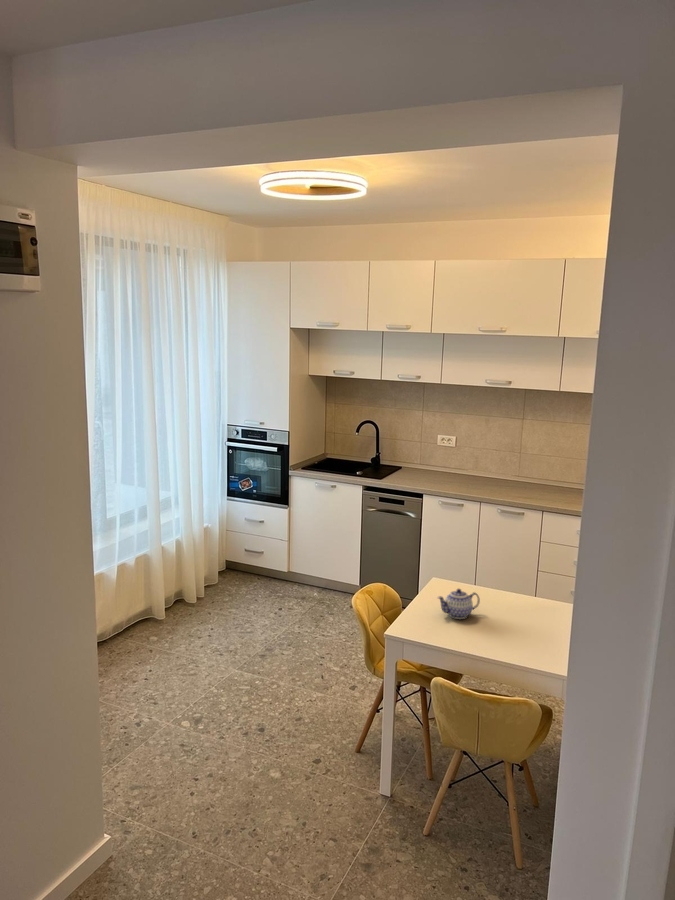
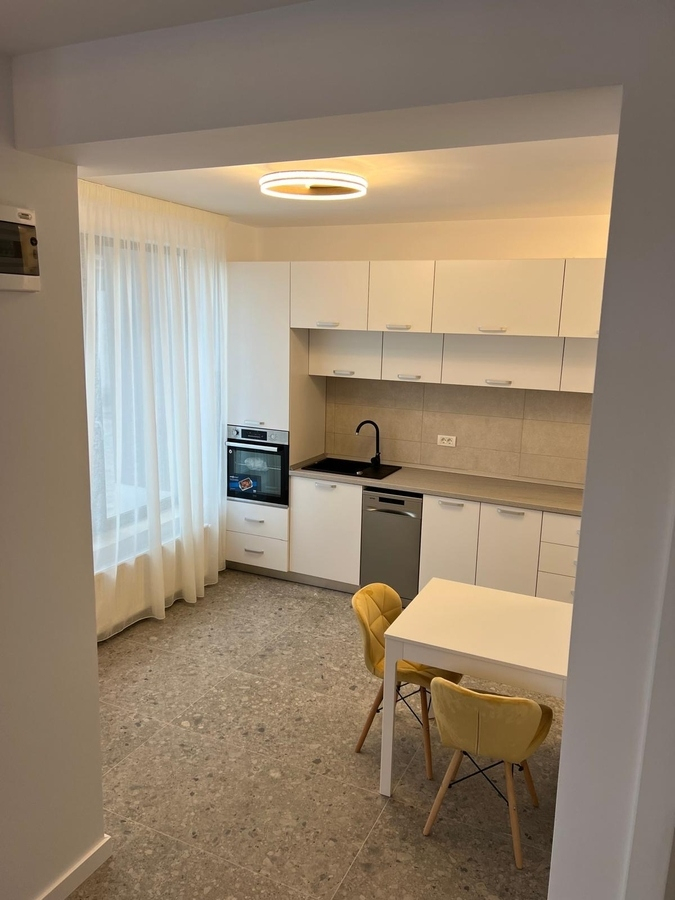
- teapot [436,588,481,620]
